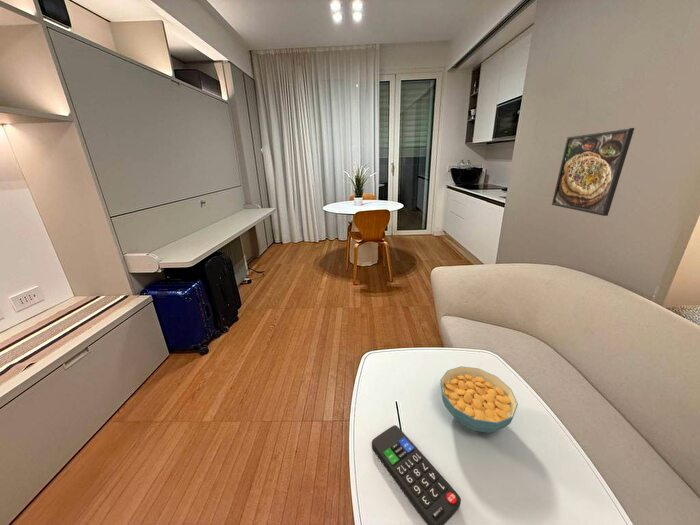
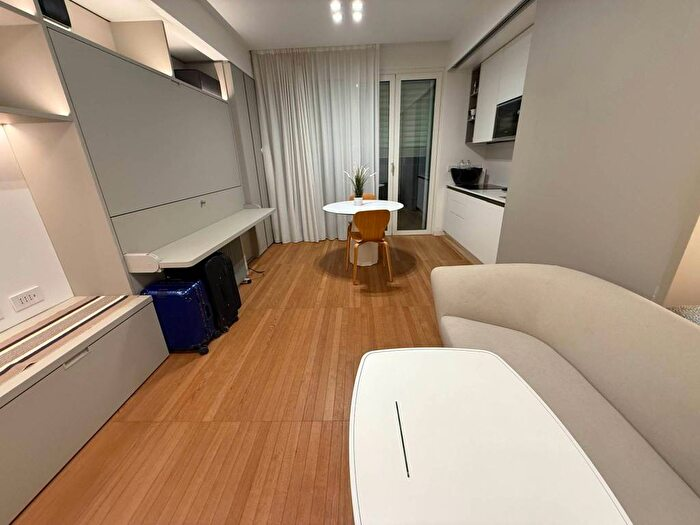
- remote control [371,424,462,525]
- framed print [551,127,635,217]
- cereal bowl [439,366,519,434]
